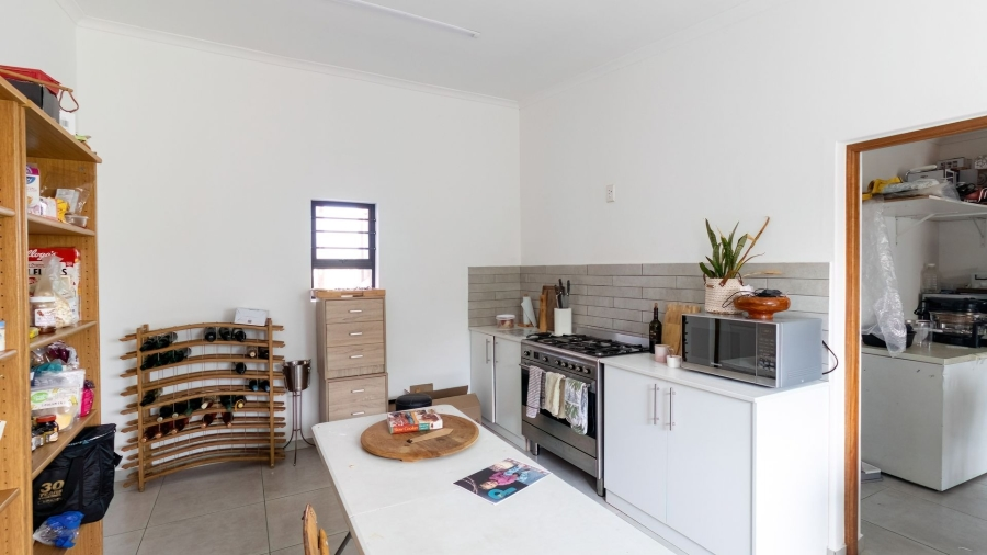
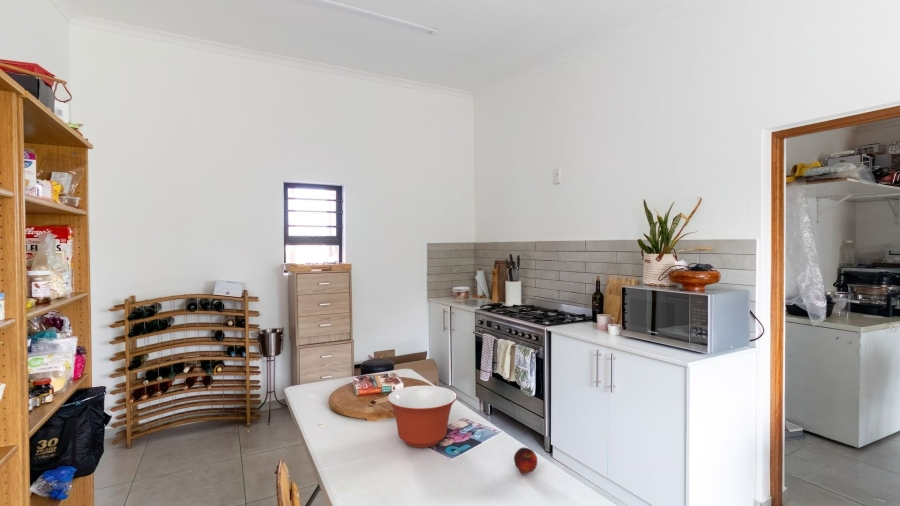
+ apple [513,447,538,475]
+ mixing bowl [386,385,458,449]
